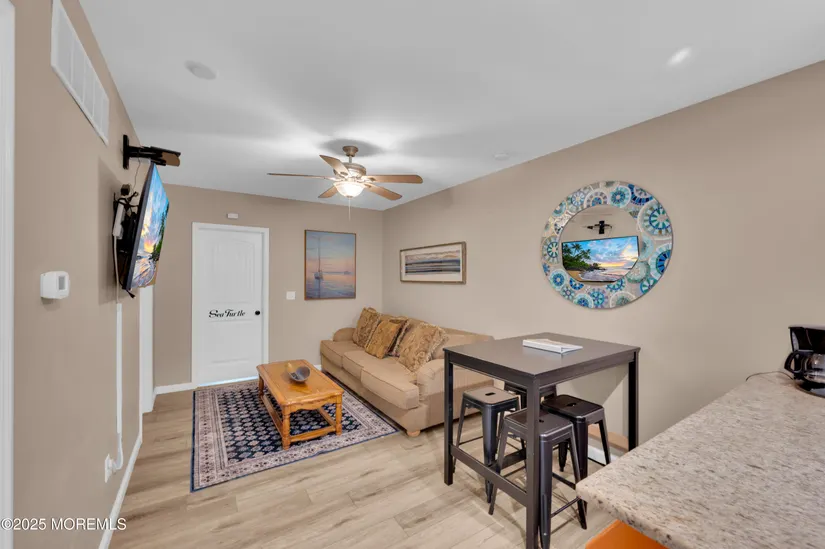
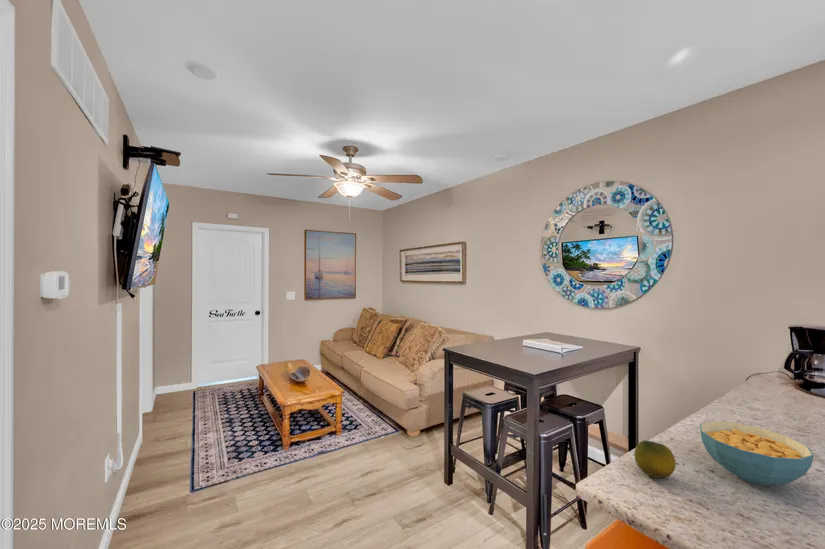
+ fruit [633,440,677,479]
+ cereal bowl [699,420,815,486]
